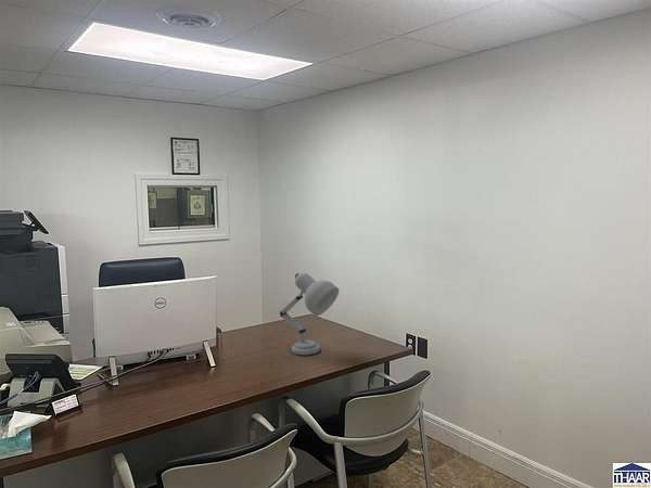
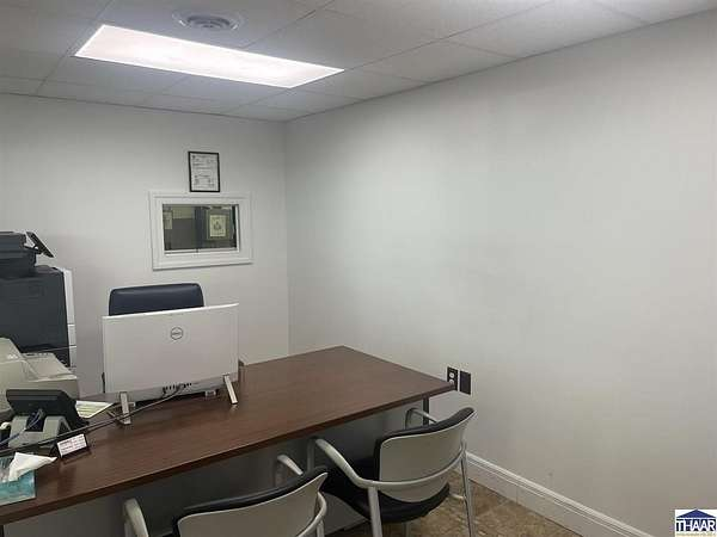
- desk lamp [279,272,340,356]
